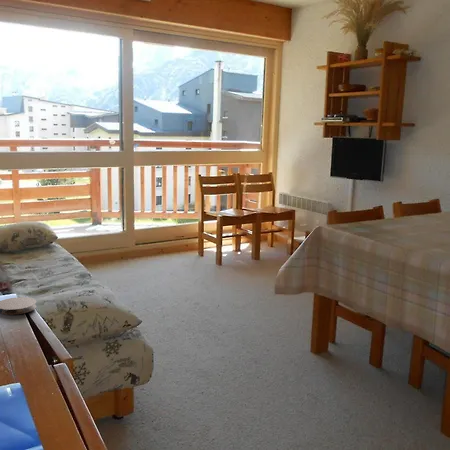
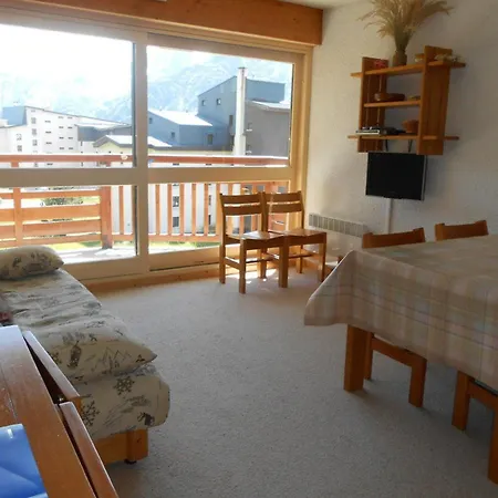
- coaster [0,296,37,316]
